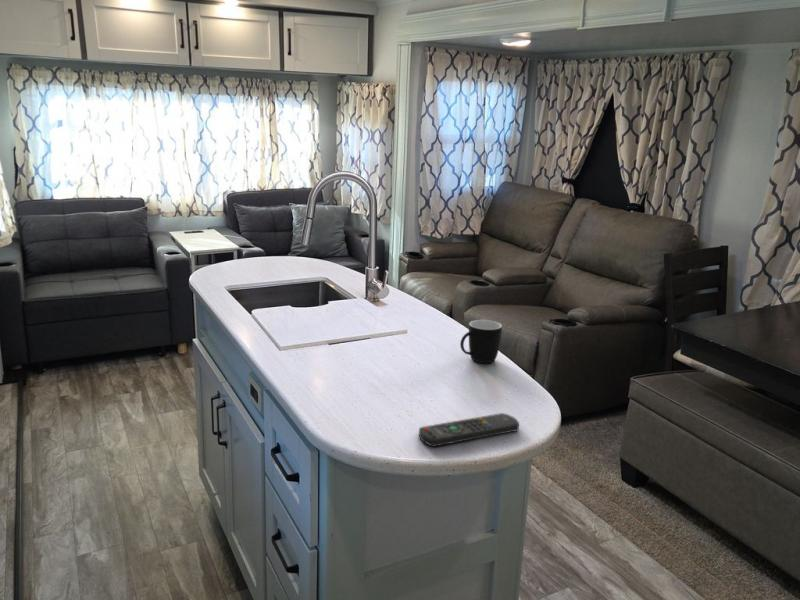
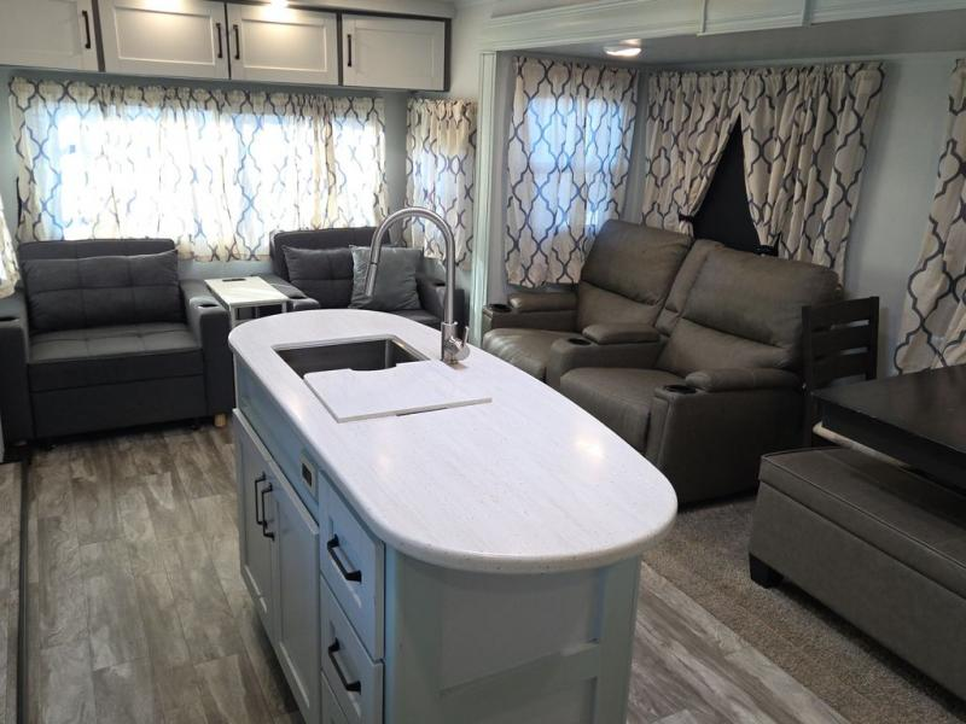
- remote control [418,412,520,448]
- mug [459,319,503,364]
